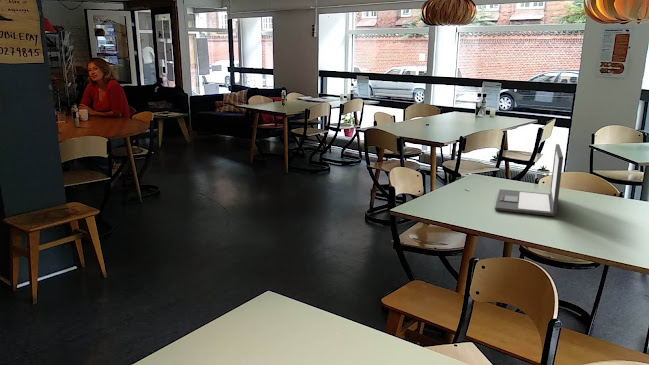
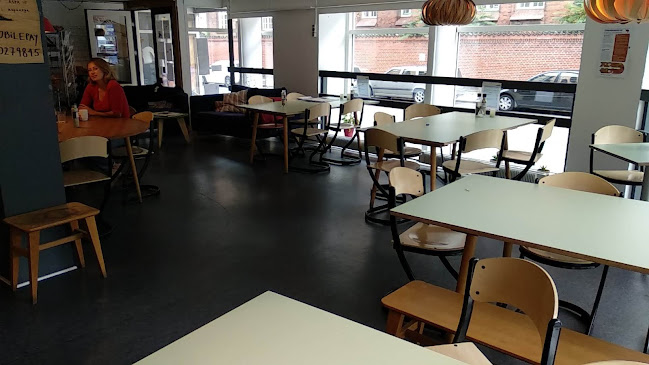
- laptop [494,143,564,217]
